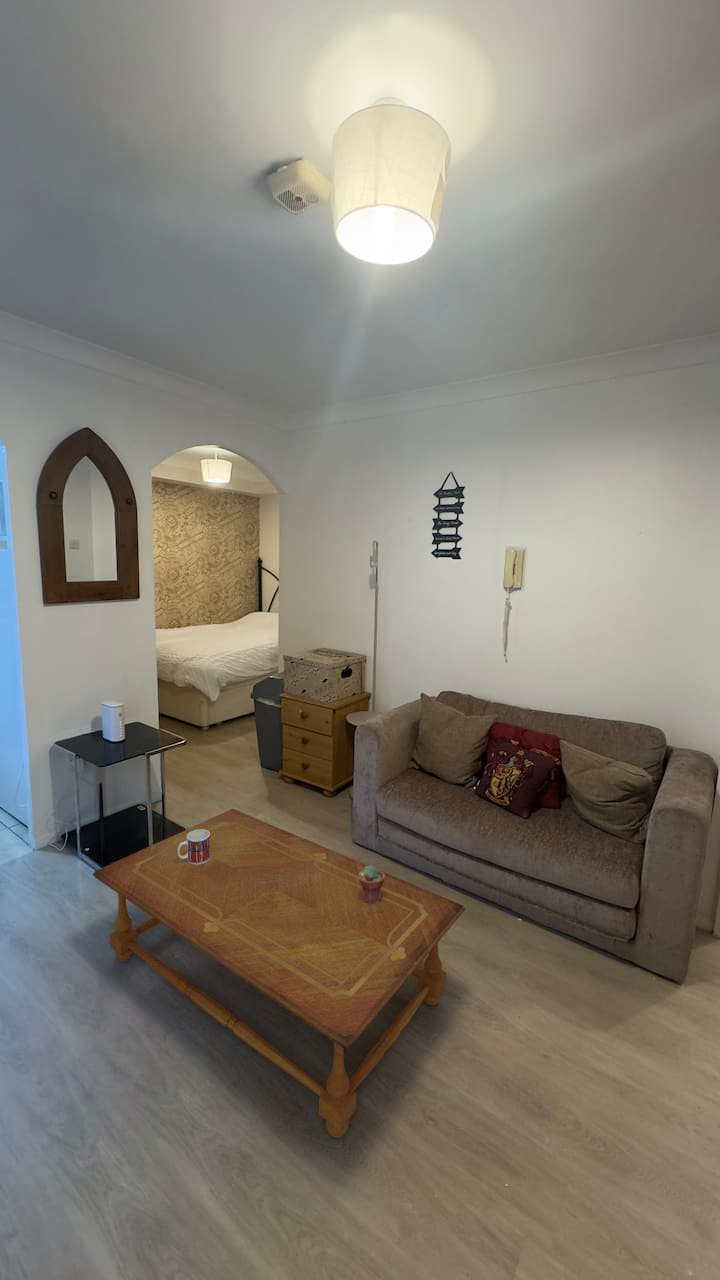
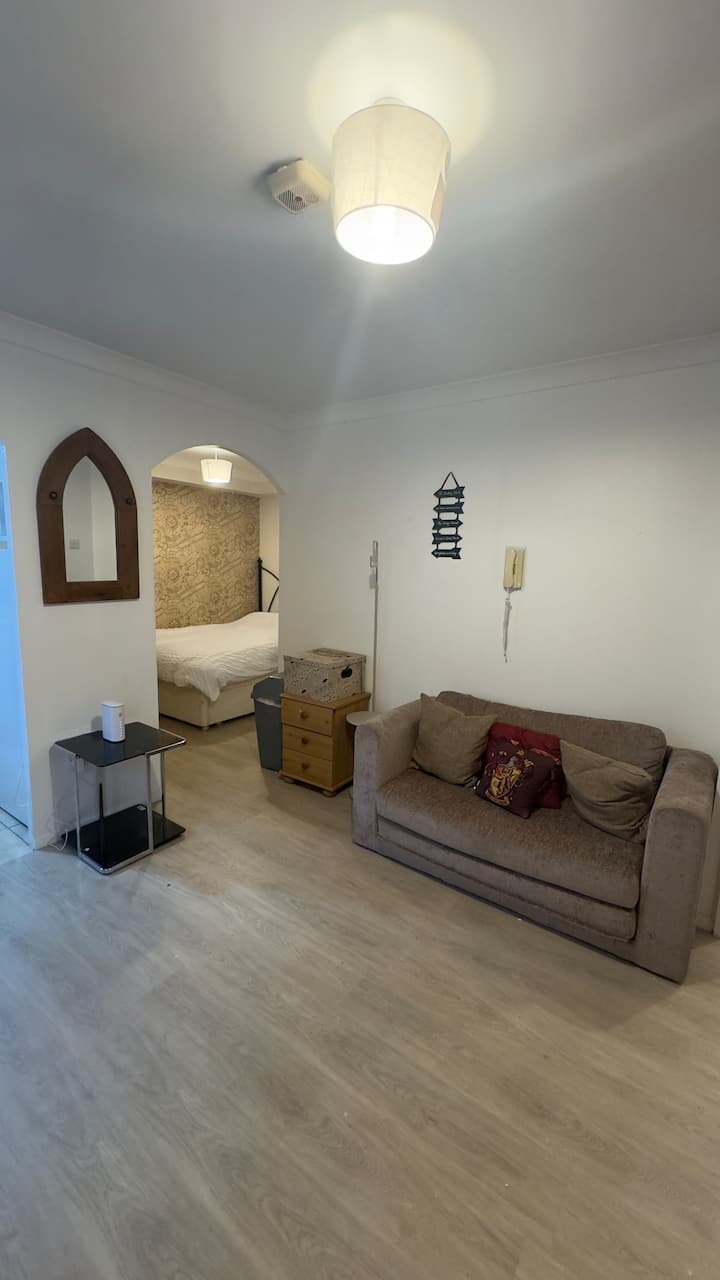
- potted succulent [359,864,384,903]
- coffee table [92,808,466,1139]
- mug [177,829,210,864]
